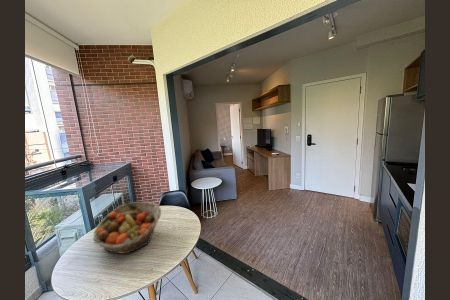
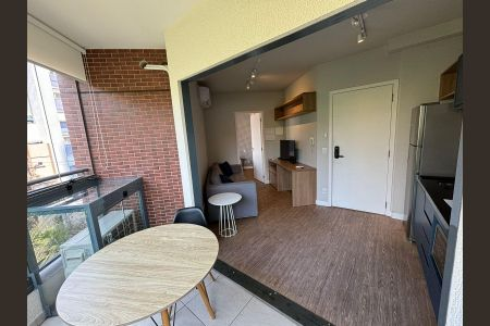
- fruit basket [92,201,162,255]
